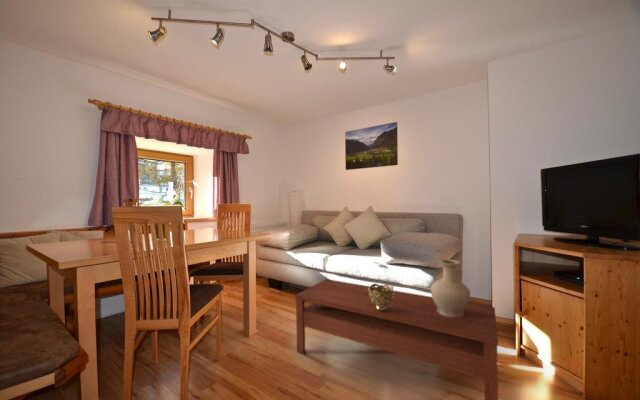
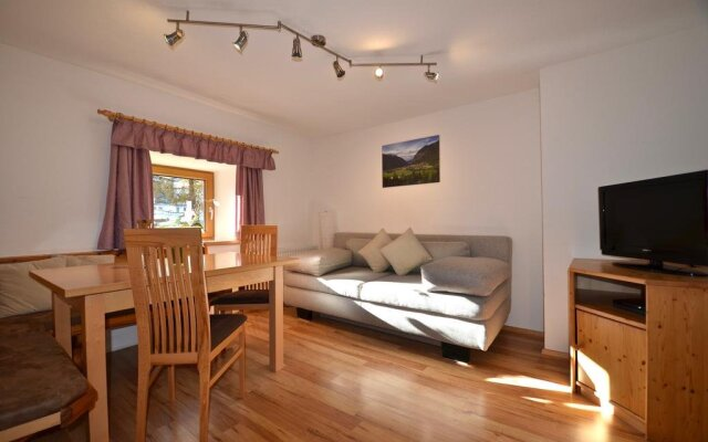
- decorative bowl [368,283,394,311]
- coffee table [295,278,499,400]
- vase [430,258,471,317]
